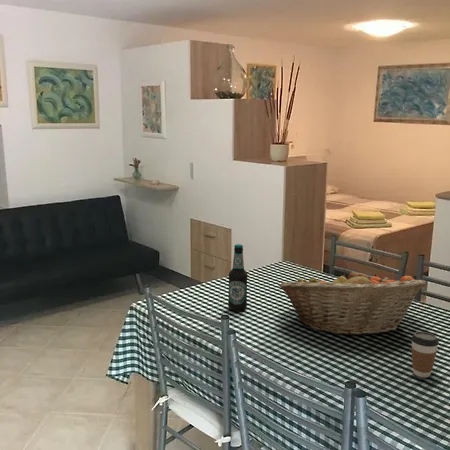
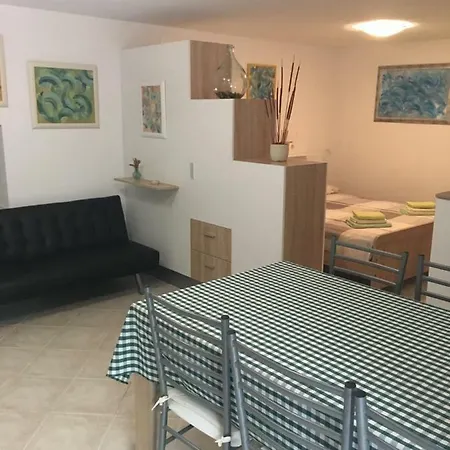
- bottle [227,243,249,312]
- coffee cup [411,331,440,379]
- fruit basket [278,267,427,337]
